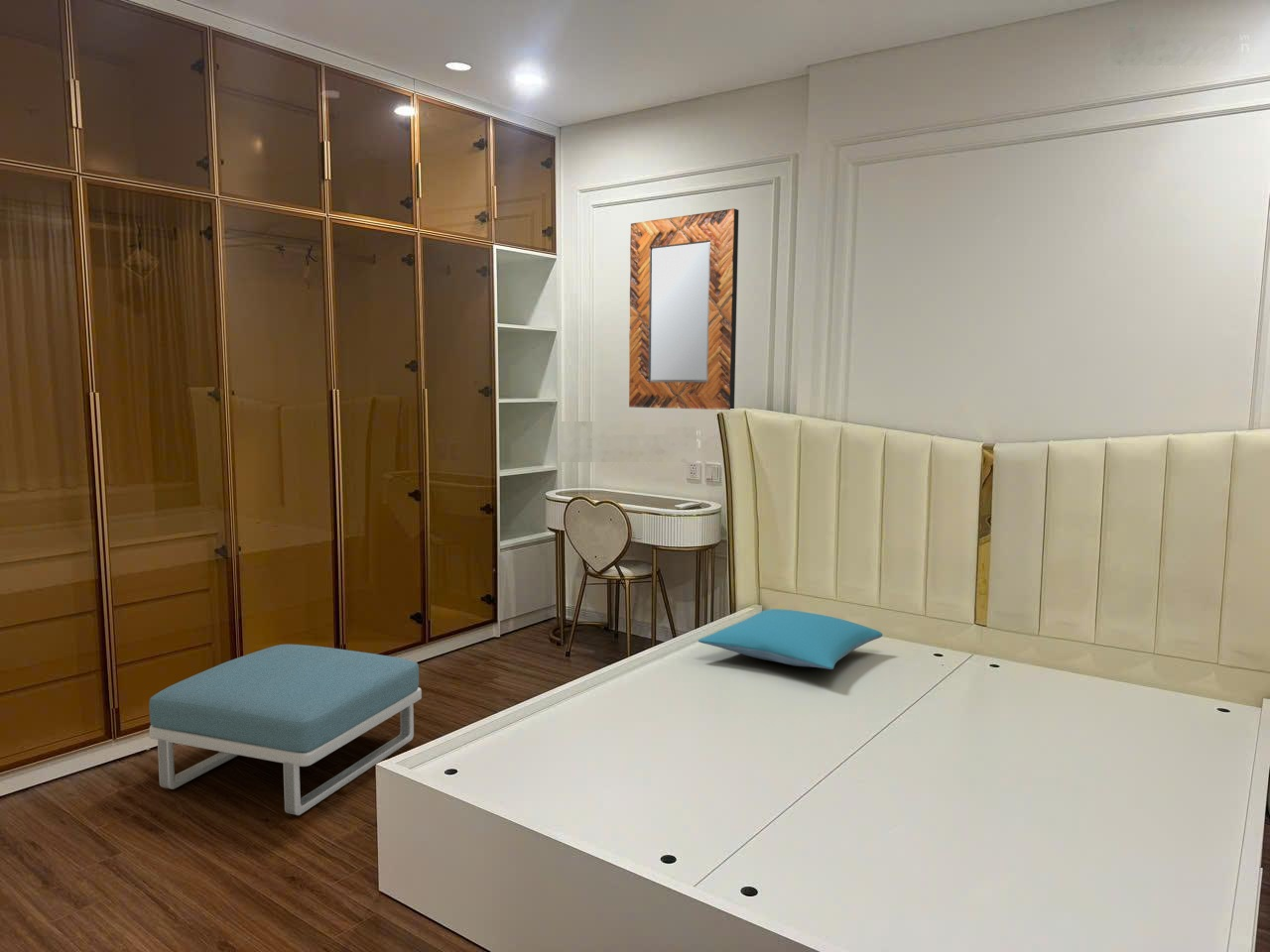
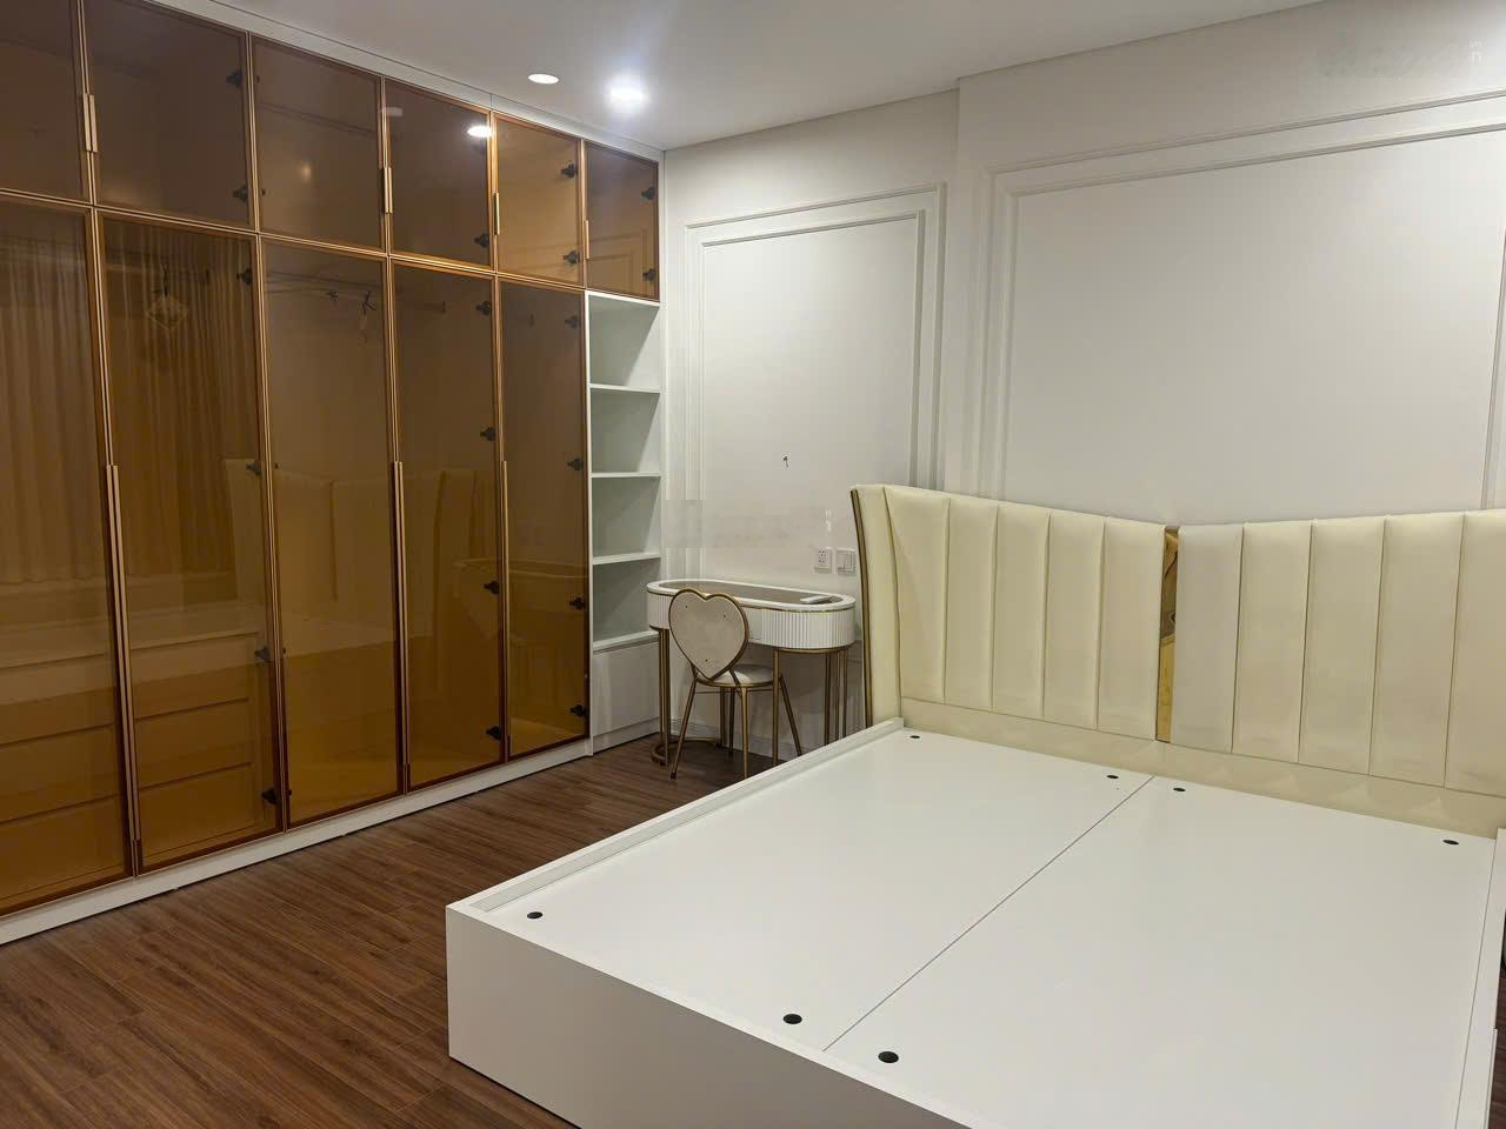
- home mirror [628,207,740,411]
- footstool [148,644,423,816]
- pillow [698,608,883,670]
